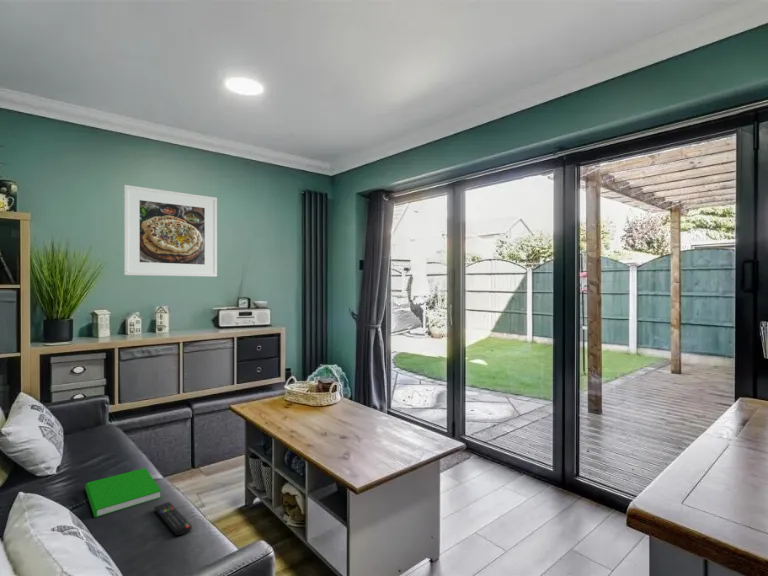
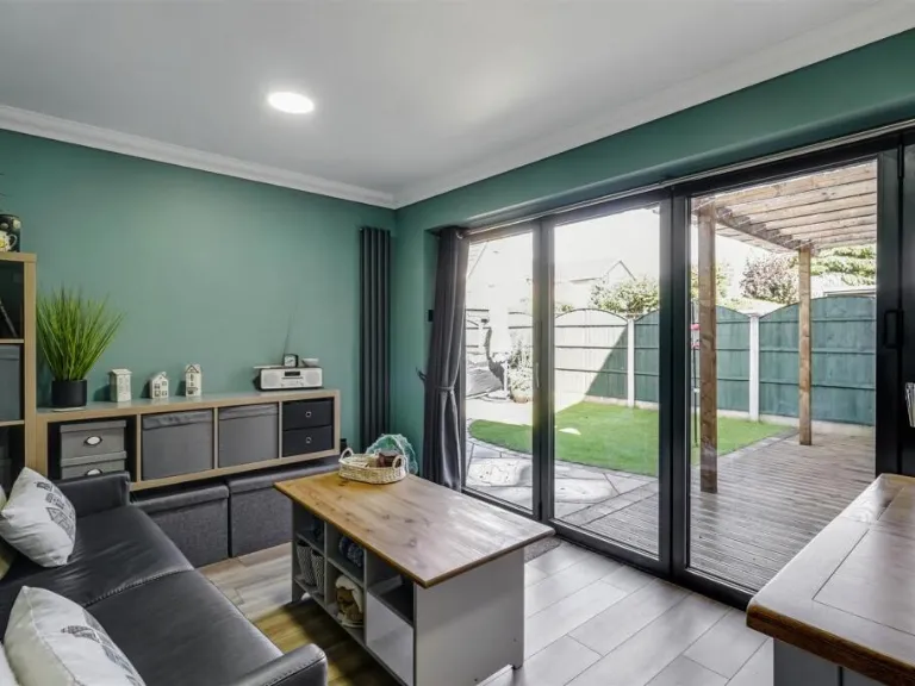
- book [84,467,162,518]
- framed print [123,184,218,278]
- remote control [153,501,193,536]
